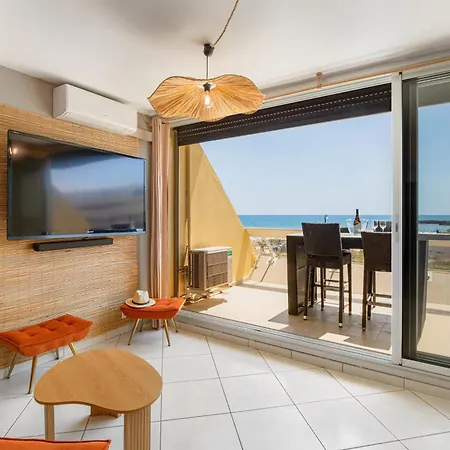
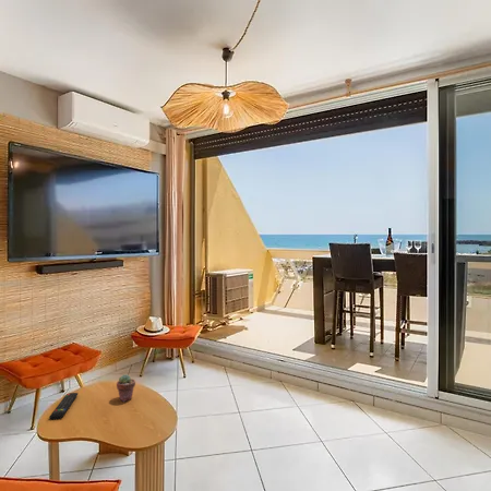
+ potted succulent [116,373,136,403]
+ remote control [48,392,79,420]
